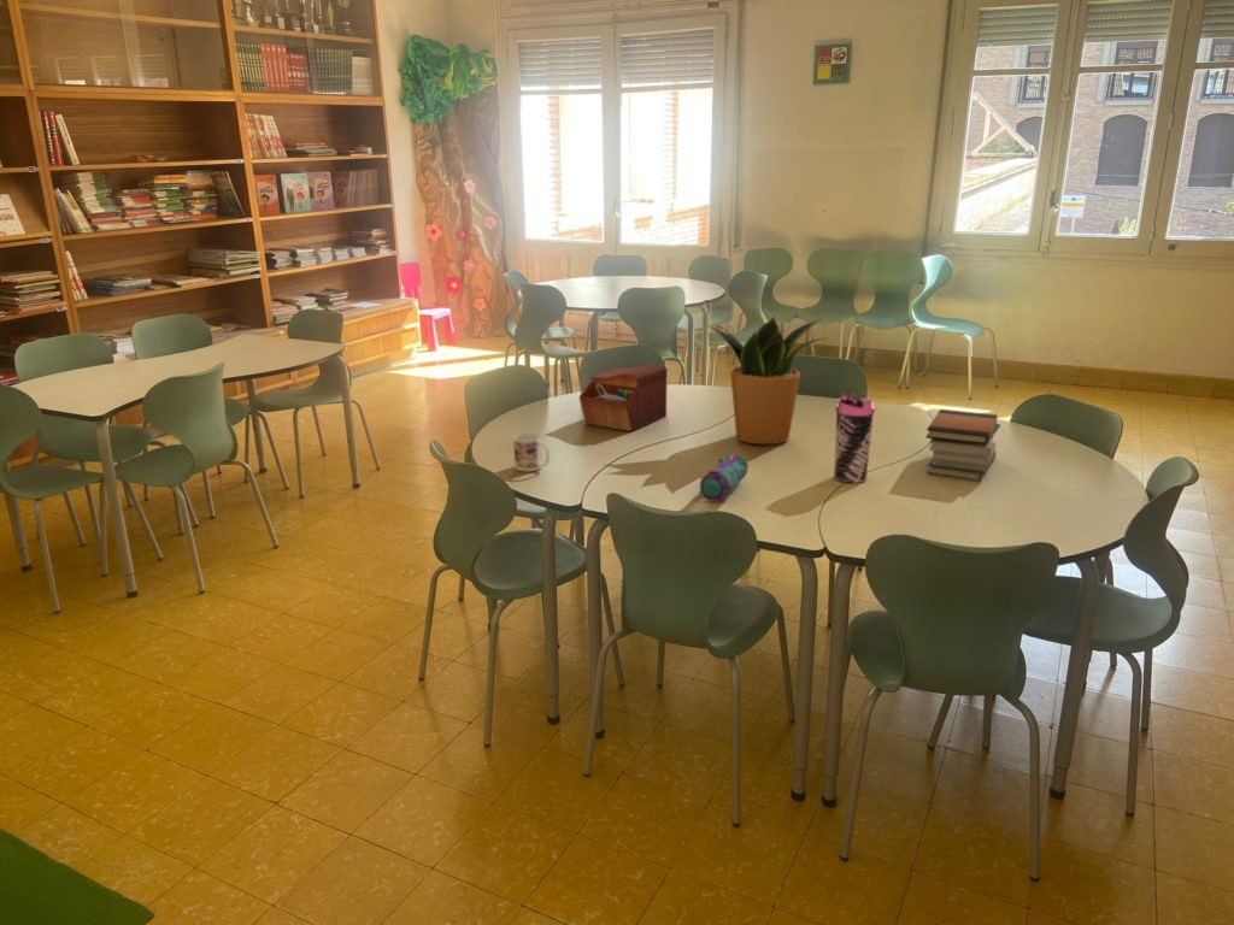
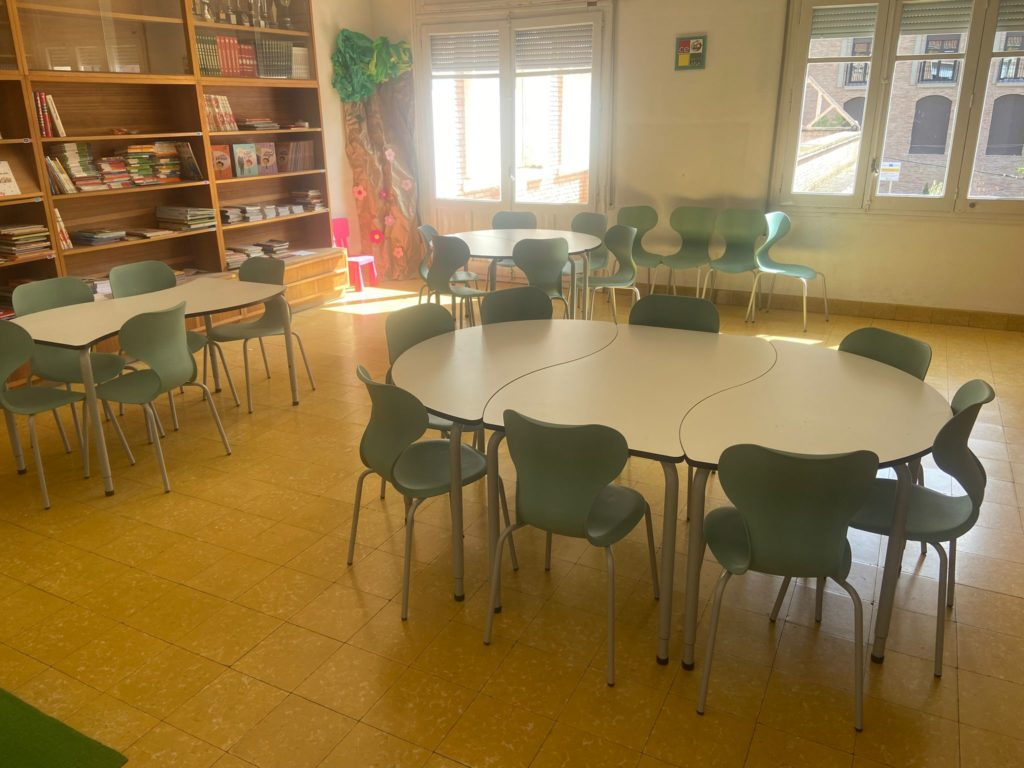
- potted plant [707,314,827,446]
- pencil case [699,452,750,503]
- water bottle [833,391,876,484]
- book stack [924,408,1001,482]
- sewing box [577,364,668,432]
- mug [512,432,551,472]
